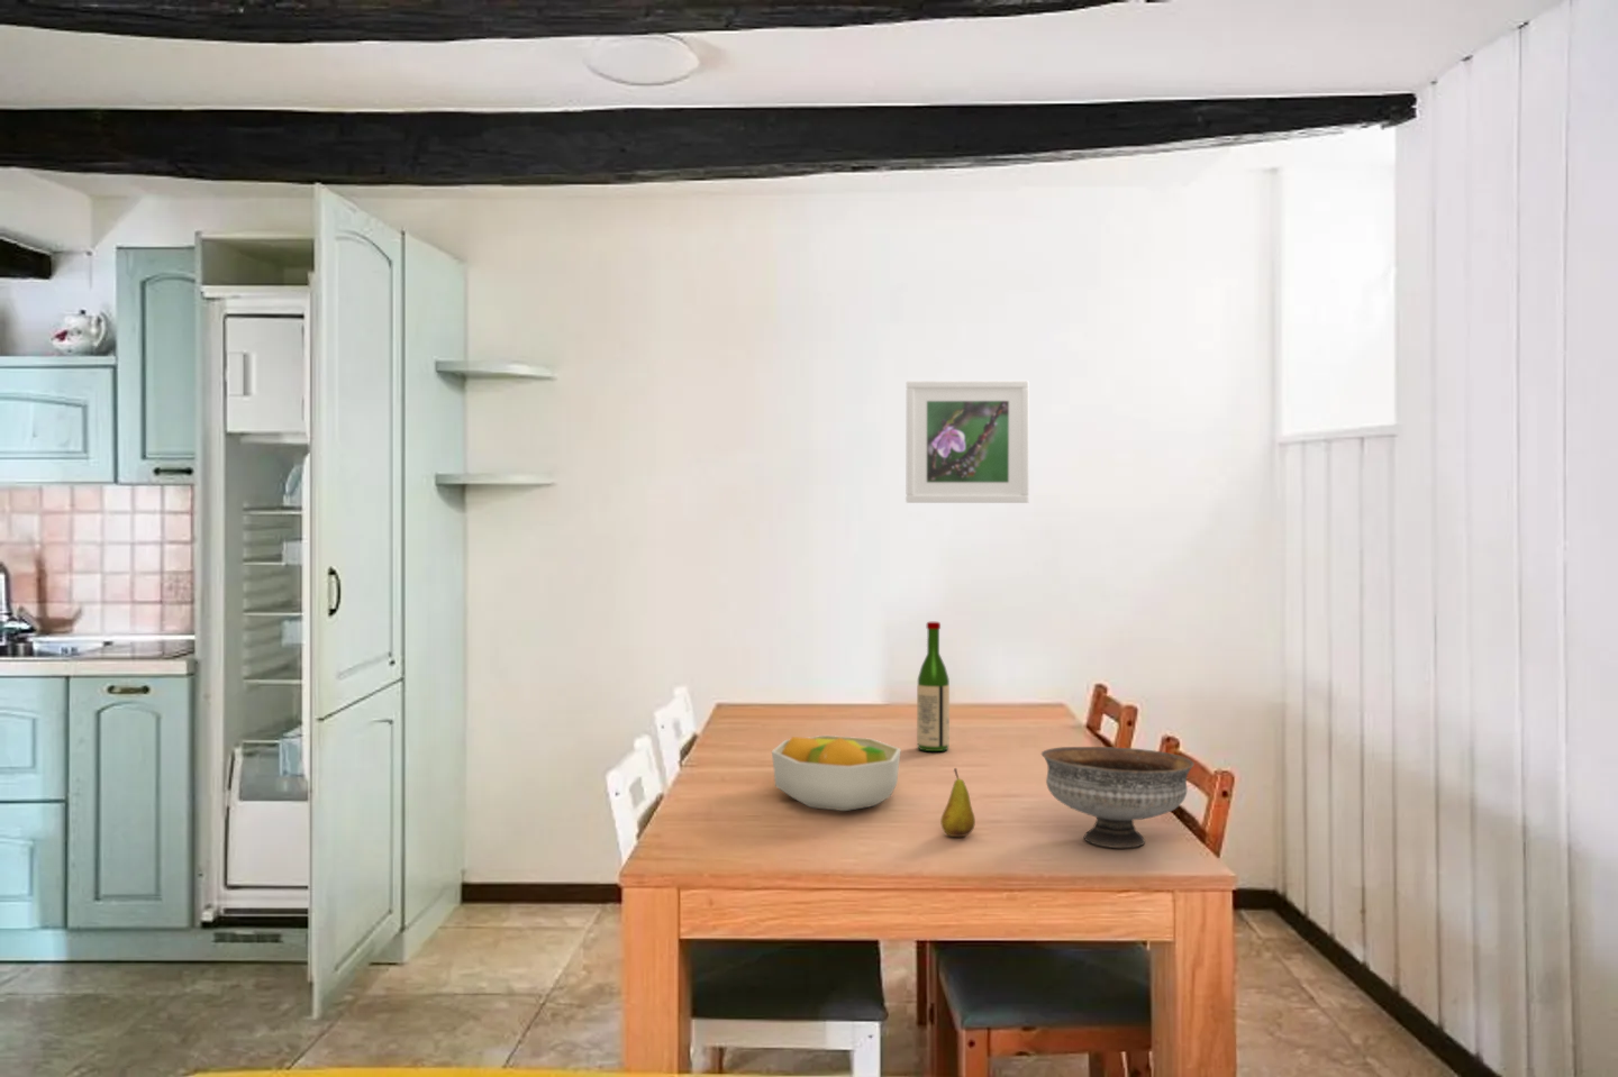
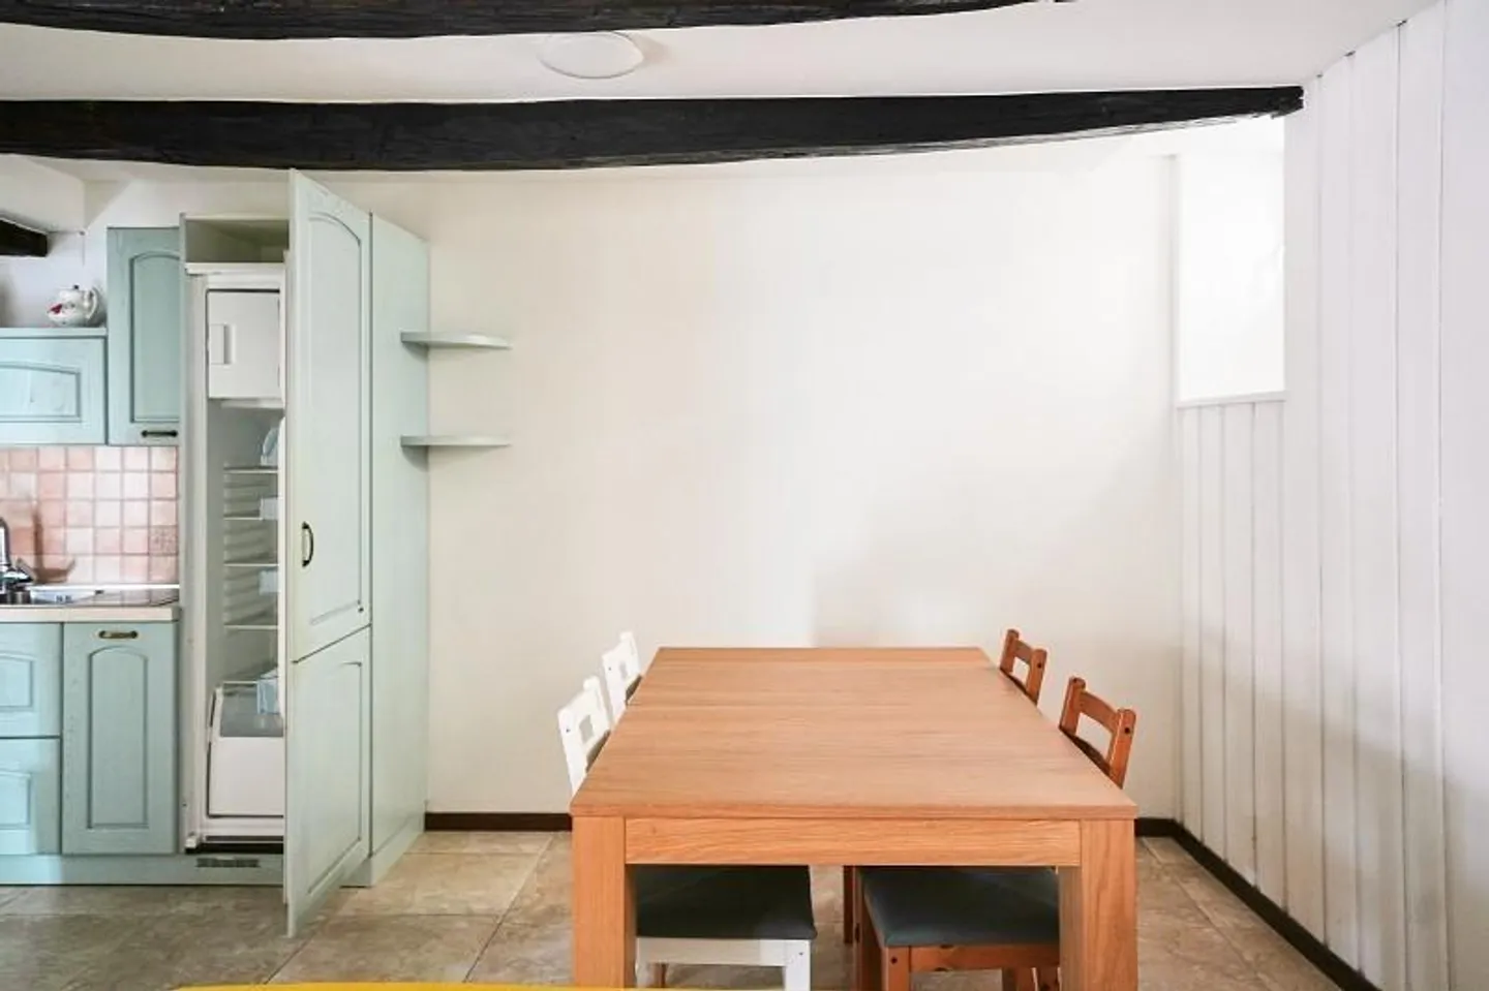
- wine bottle [916,621,951,752]
- bowl [1041,745,1196,849]
- fruit [939,767,976,838]
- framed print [904,380,1030,505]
- fruit bowl [771,734,903,813]
